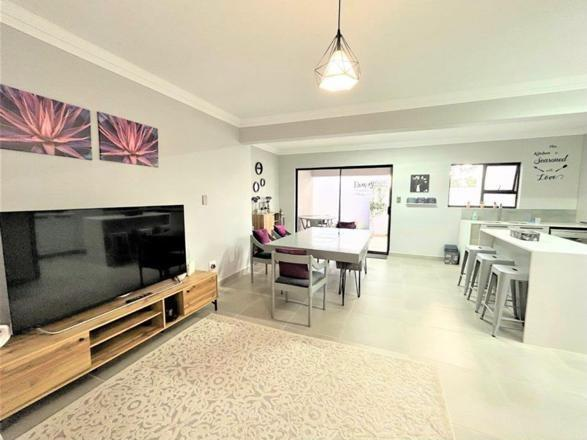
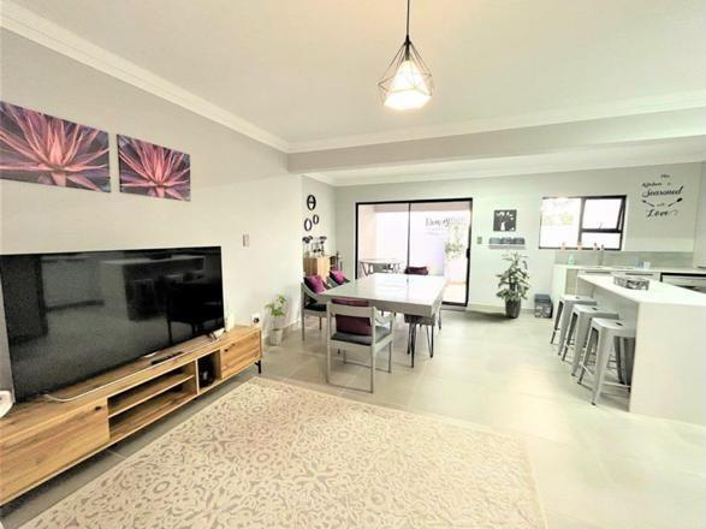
+ house plant [263,293,292,346]
+ indoor plant [494,249,534,319]
